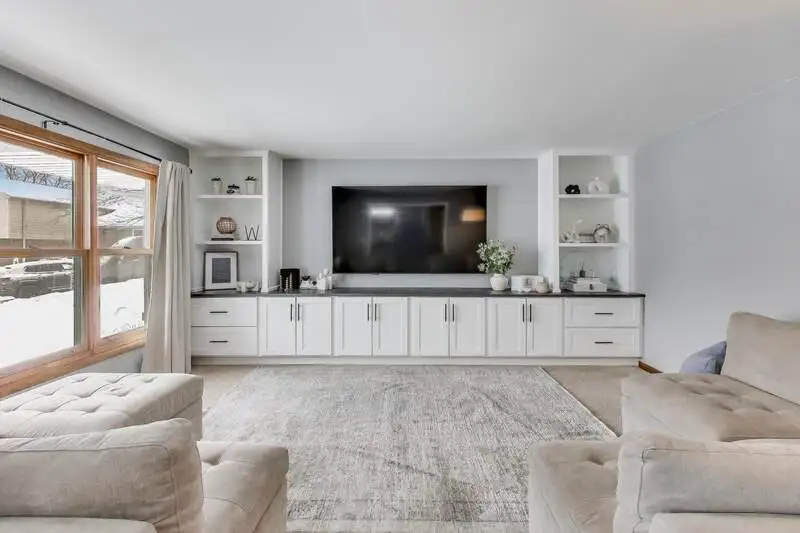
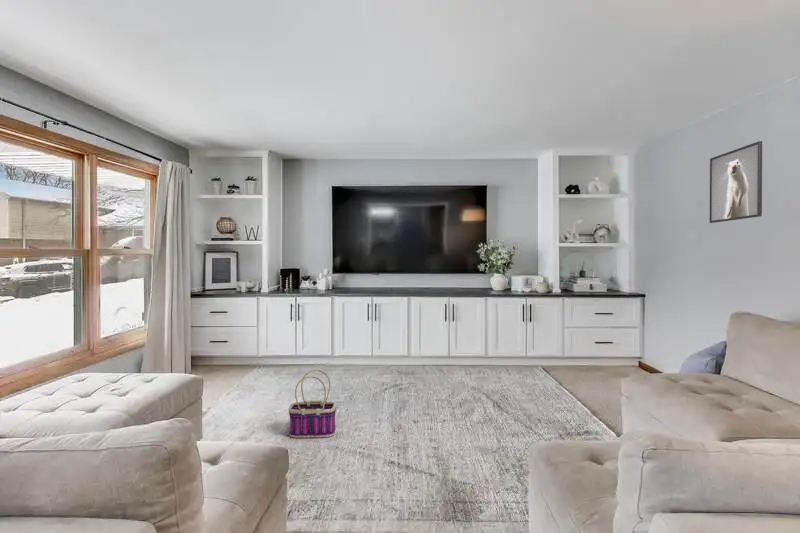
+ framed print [709,140,763,224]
+ basket [288,369,338,439]
